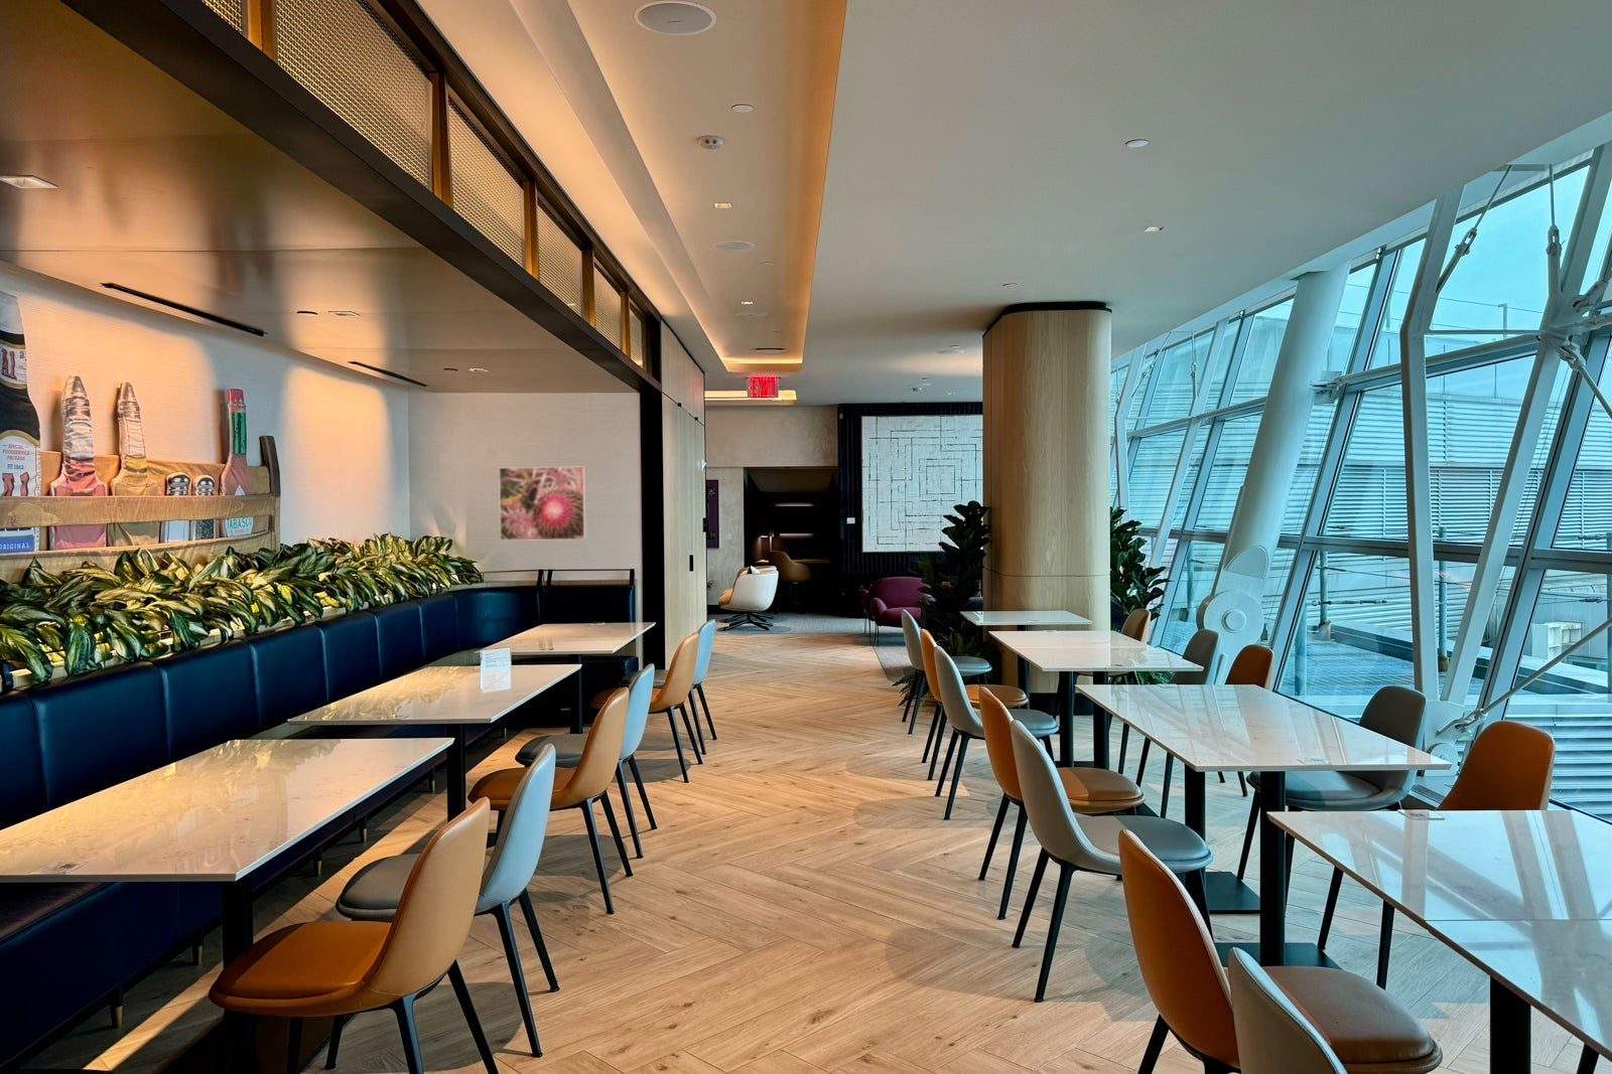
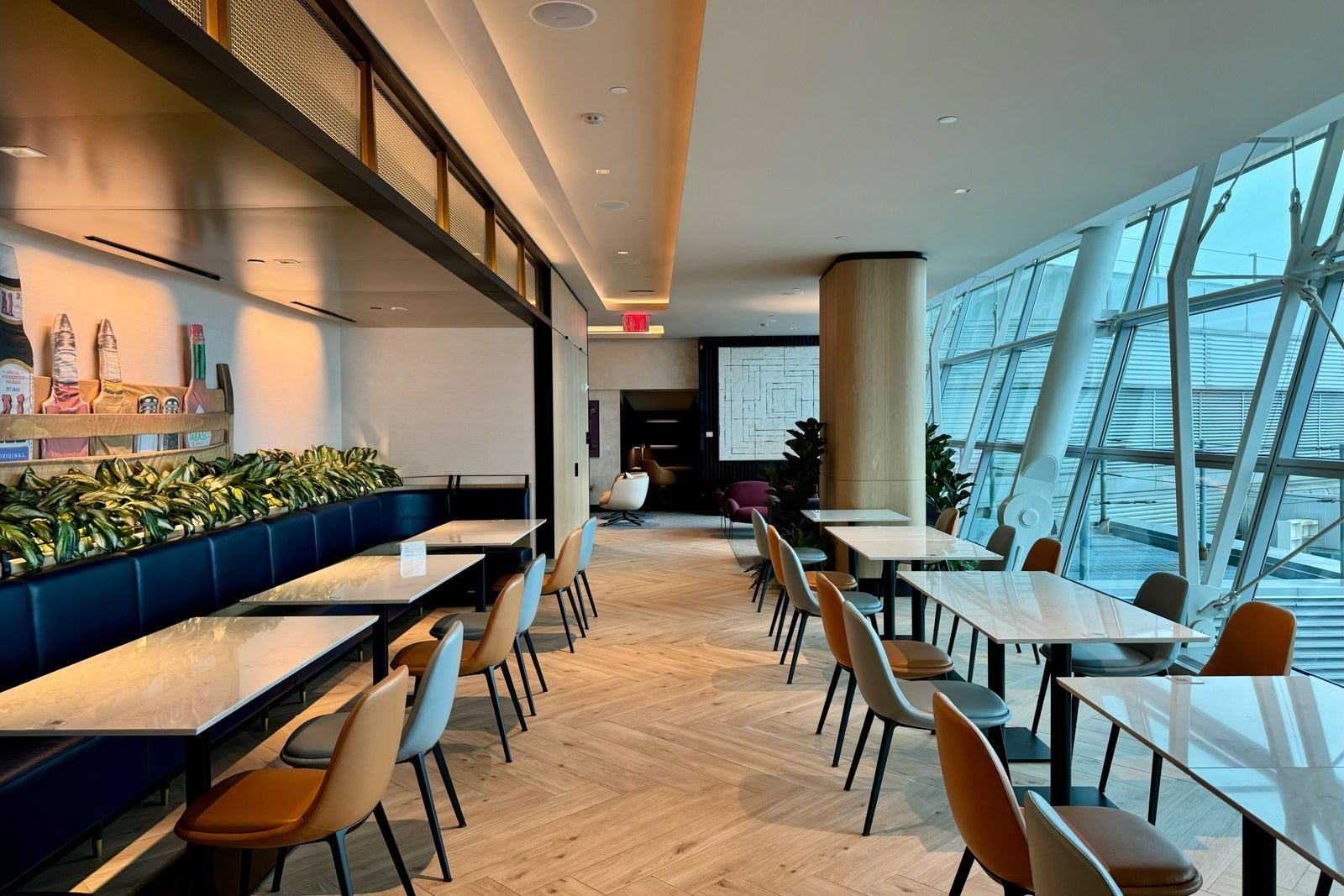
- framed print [498,466,587,542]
